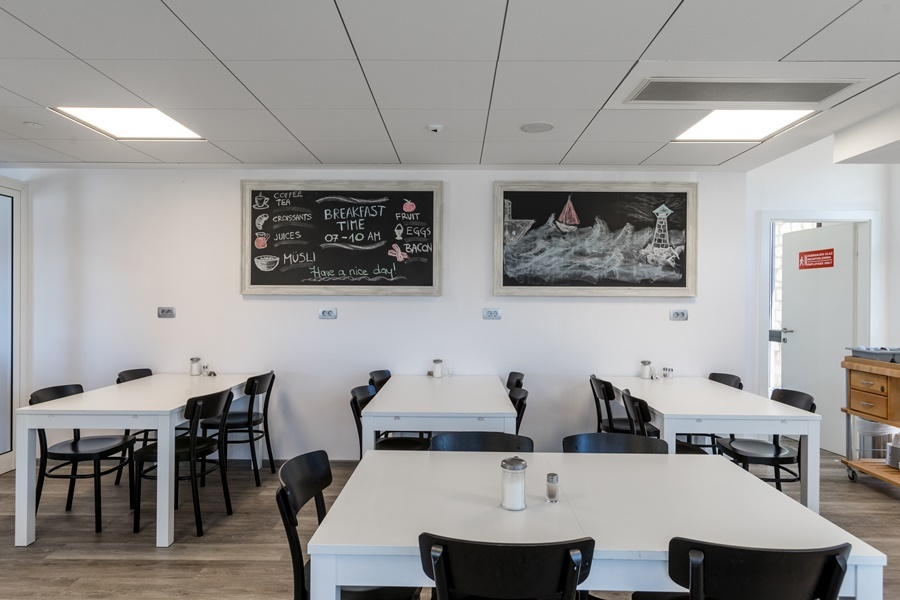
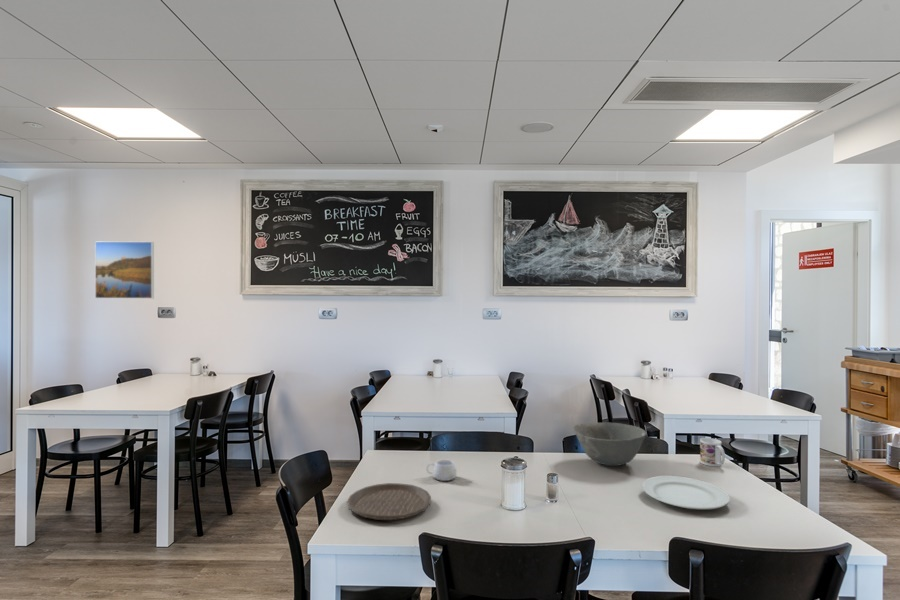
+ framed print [94,241,155,299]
+ chinaware [641,475,731,510]
+ bowl [572,421,648,467]
+ plate [346,482,432,521]
+ mug [699,437,726,467]
+ mug [426,459,458,482]
